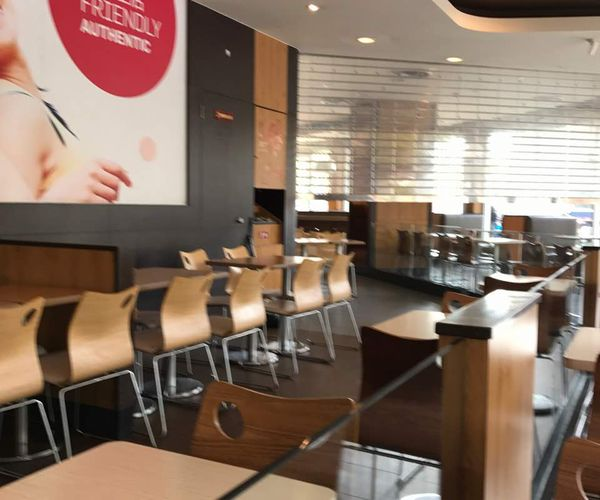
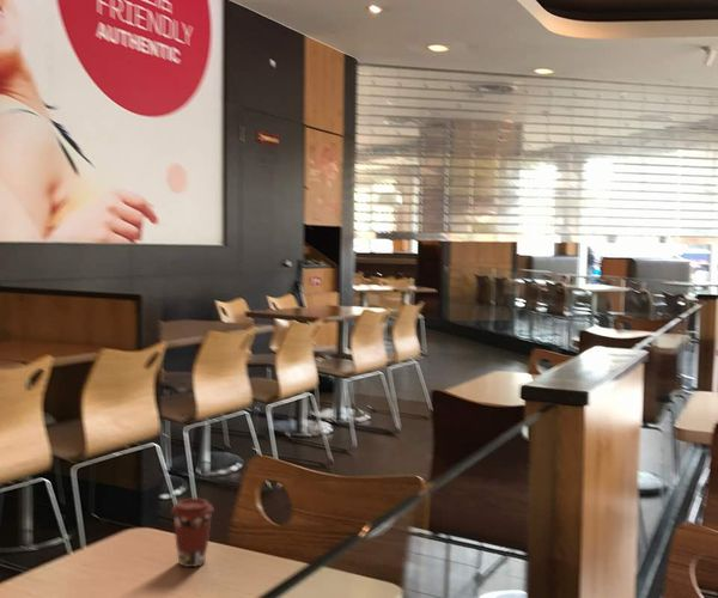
+ coffee cup [170,498,214,568]
